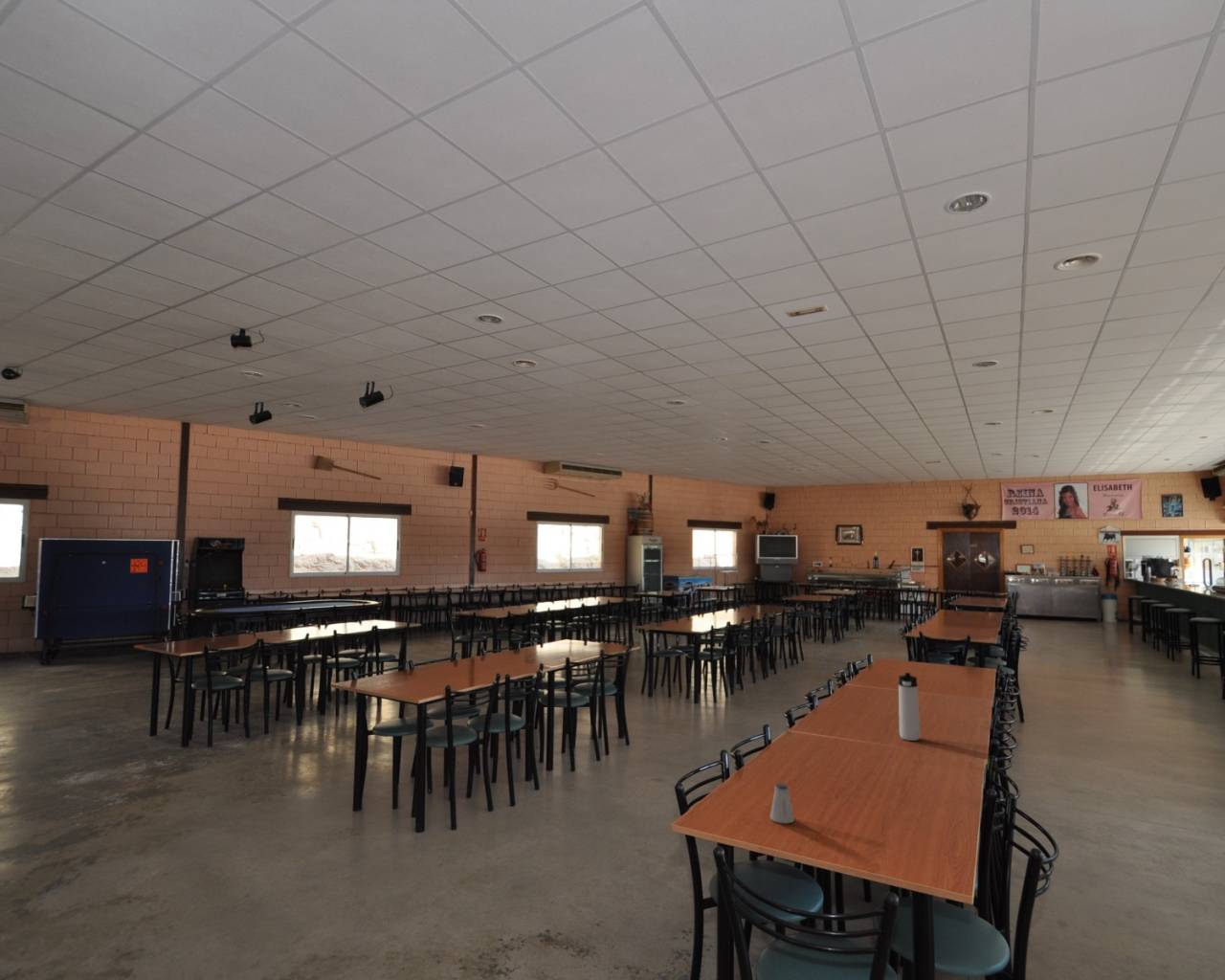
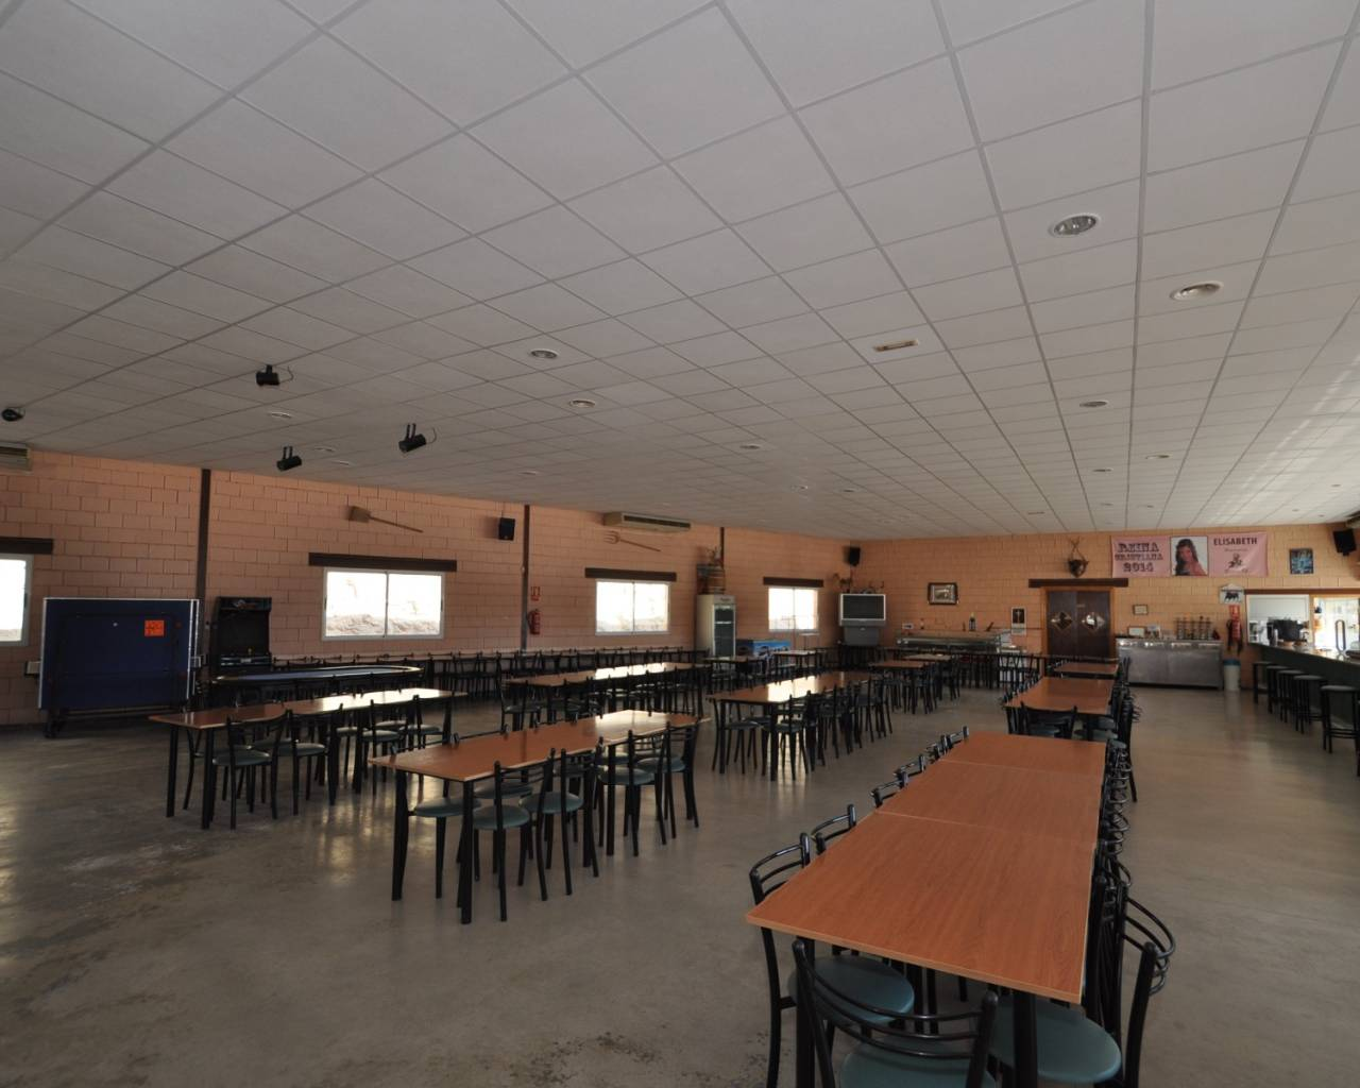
- saltshaker [769,782,795,825]
- thermos bottle [898,672,922,742]
